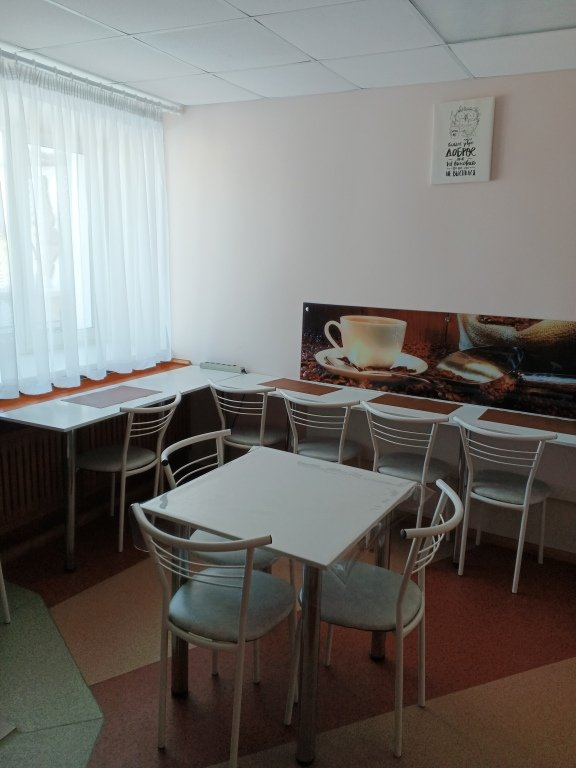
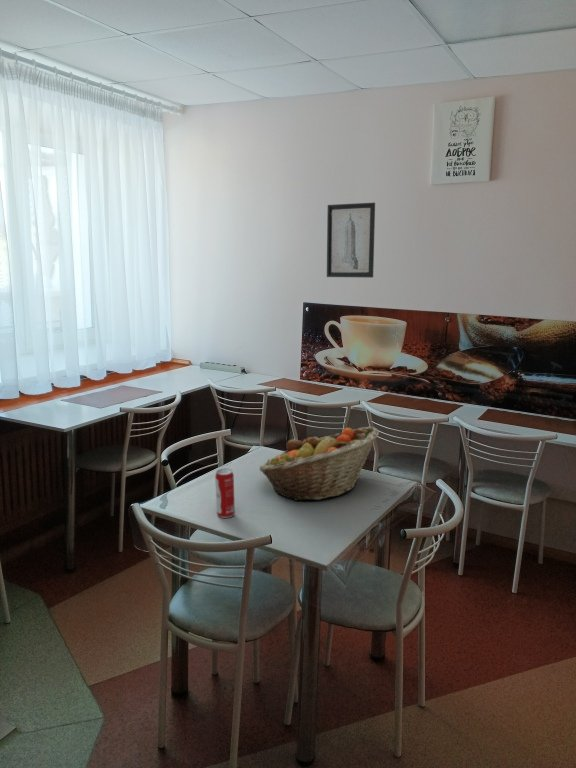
+ beverage can [214,468,236,519]
+ fruit basket [258,426,380,502]
+ wall art [326,202,376,279]
